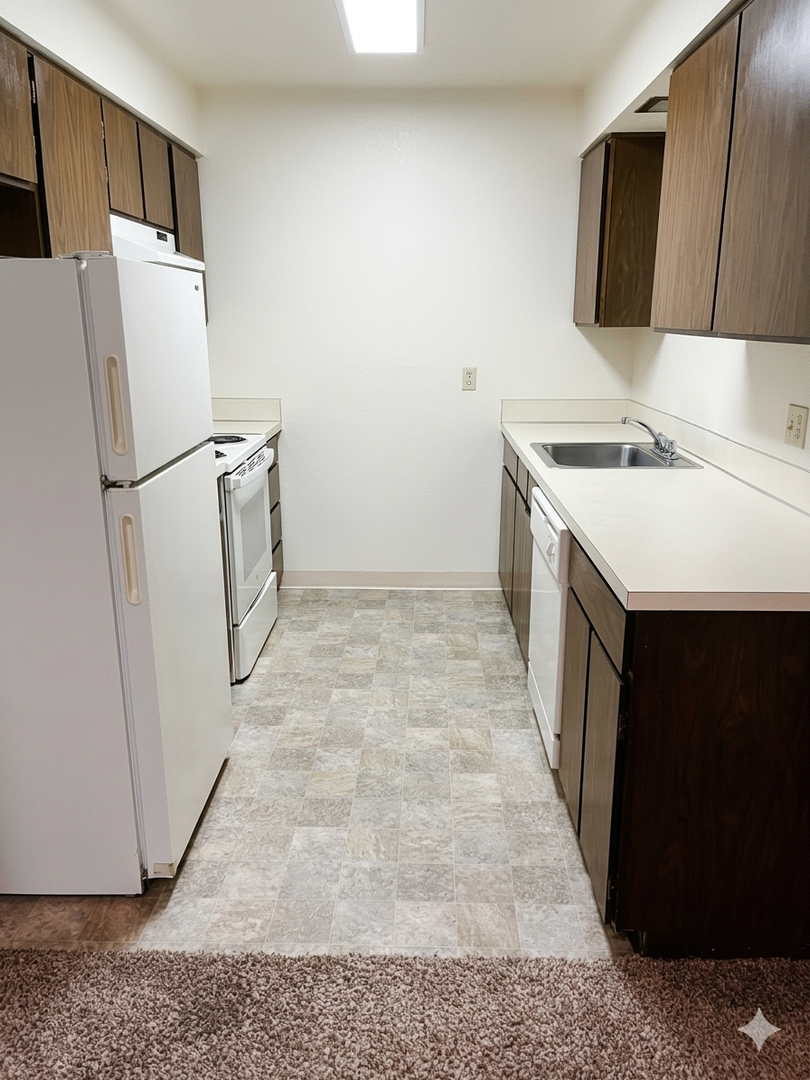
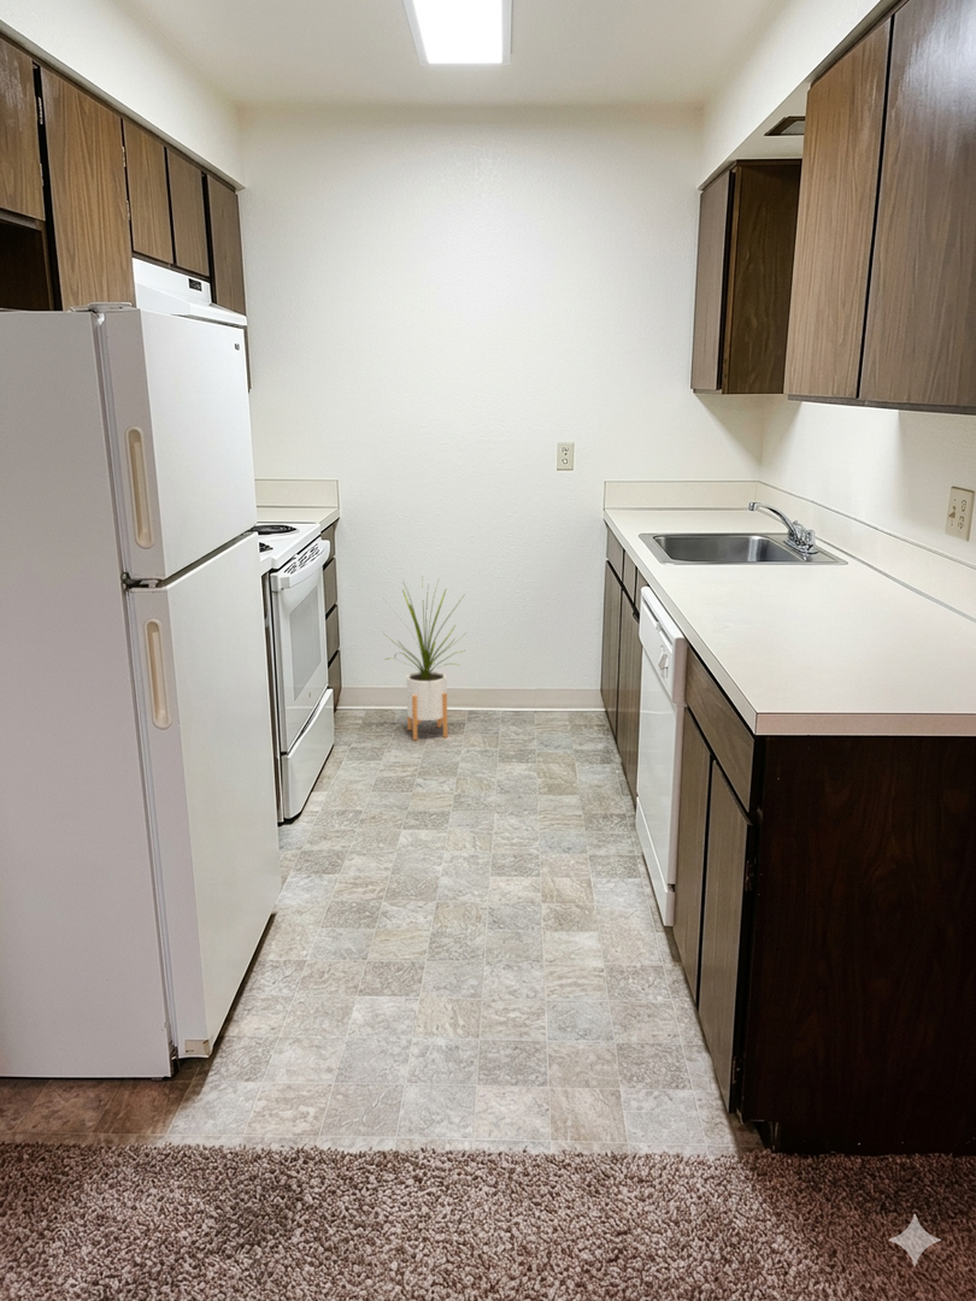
+ house plant [381,577,469,741]
